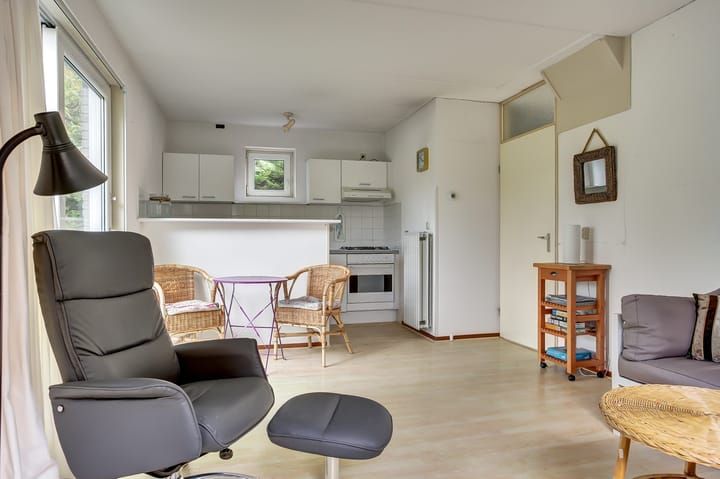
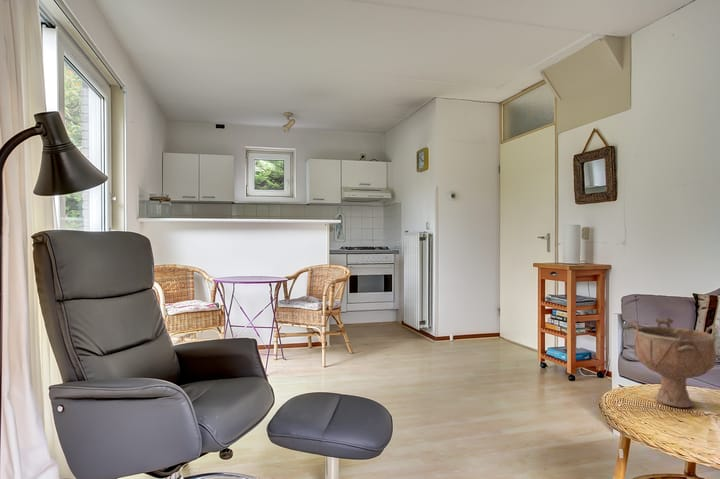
+ decorative bowl [632,316,718,409]
